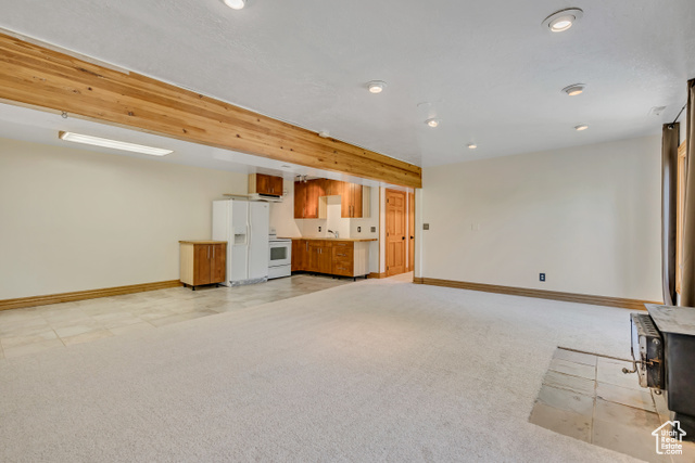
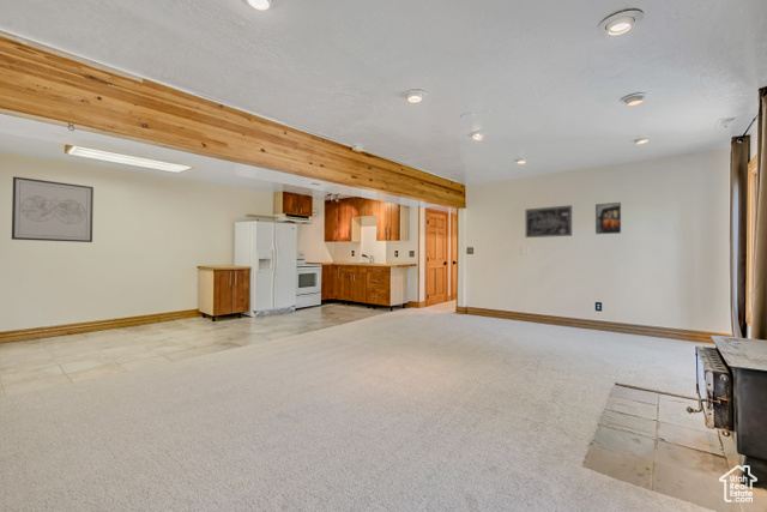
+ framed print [594,201,622,235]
+ wall art [11,175,95,243]
+ wall art [525,204,573,239]
